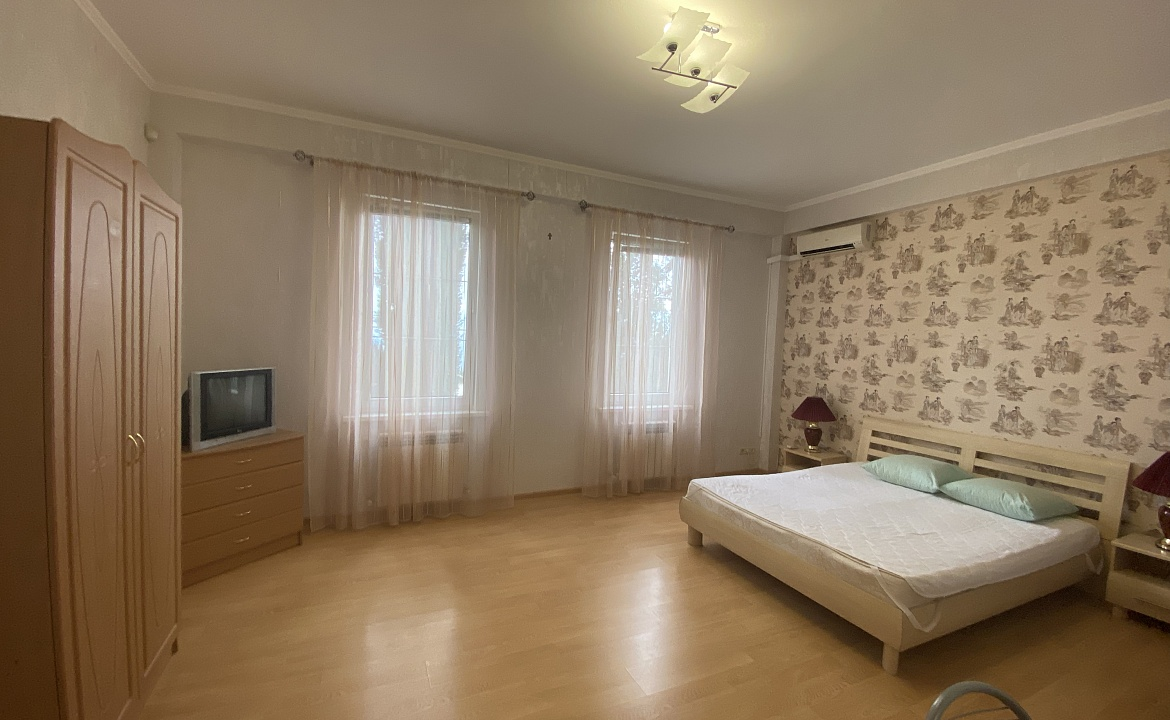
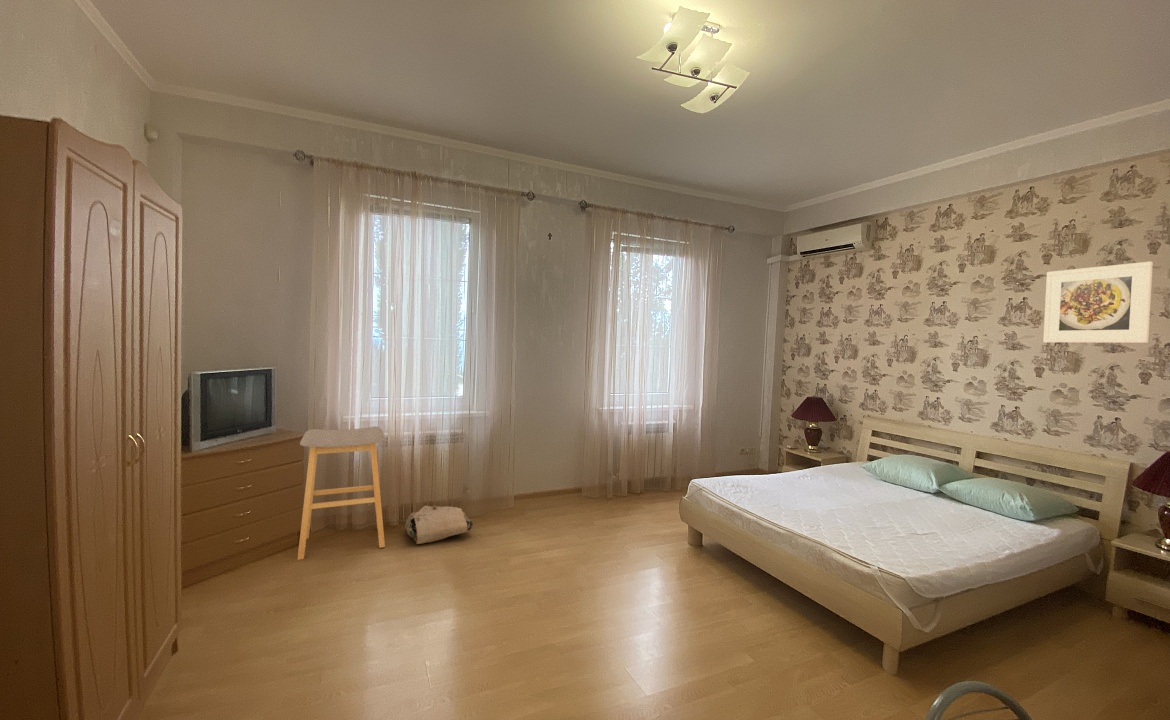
+ bag [404,504,474,545]
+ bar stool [296,425,386,561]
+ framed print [1042,261,1154,343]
